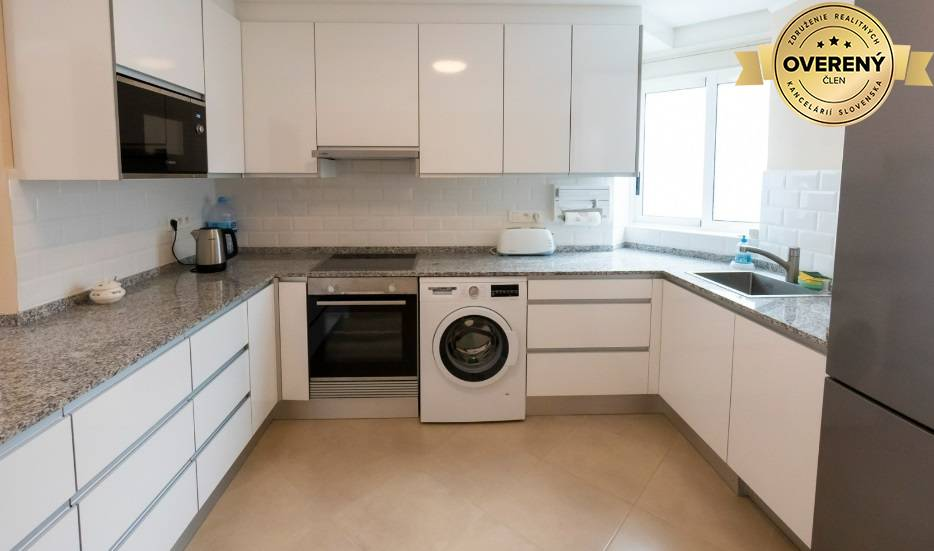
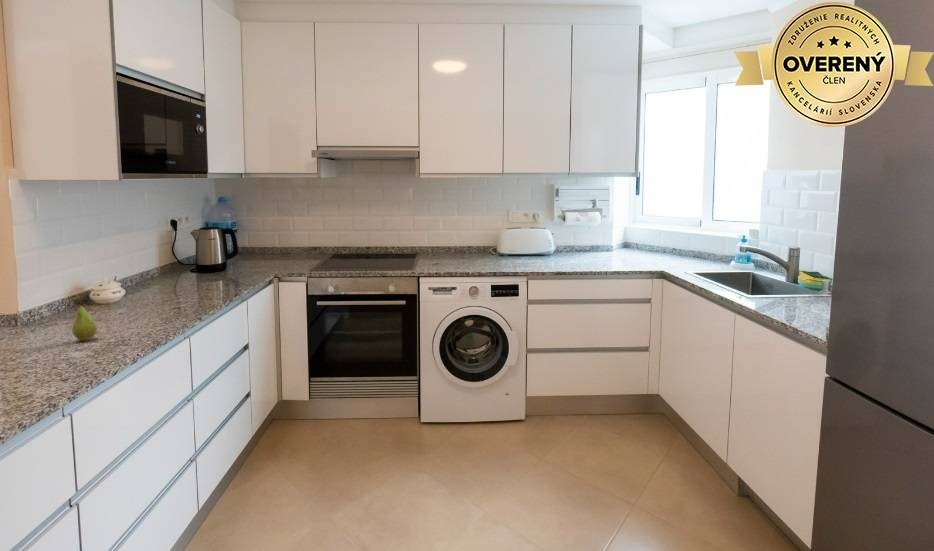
+ fruit [71,302,98,342]
